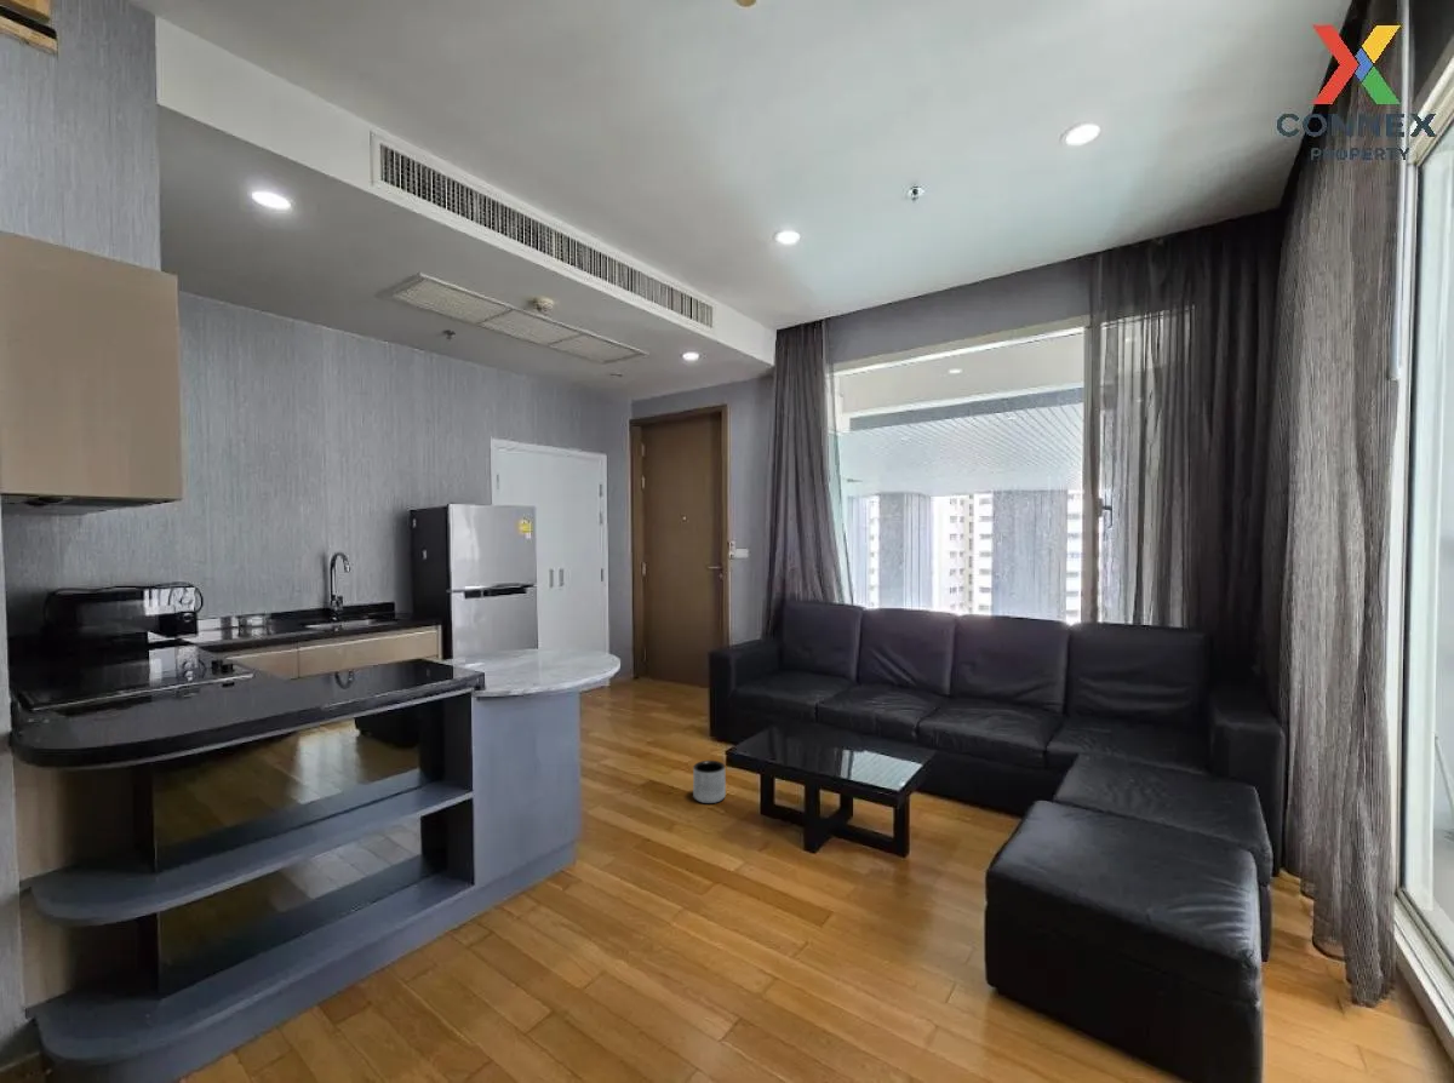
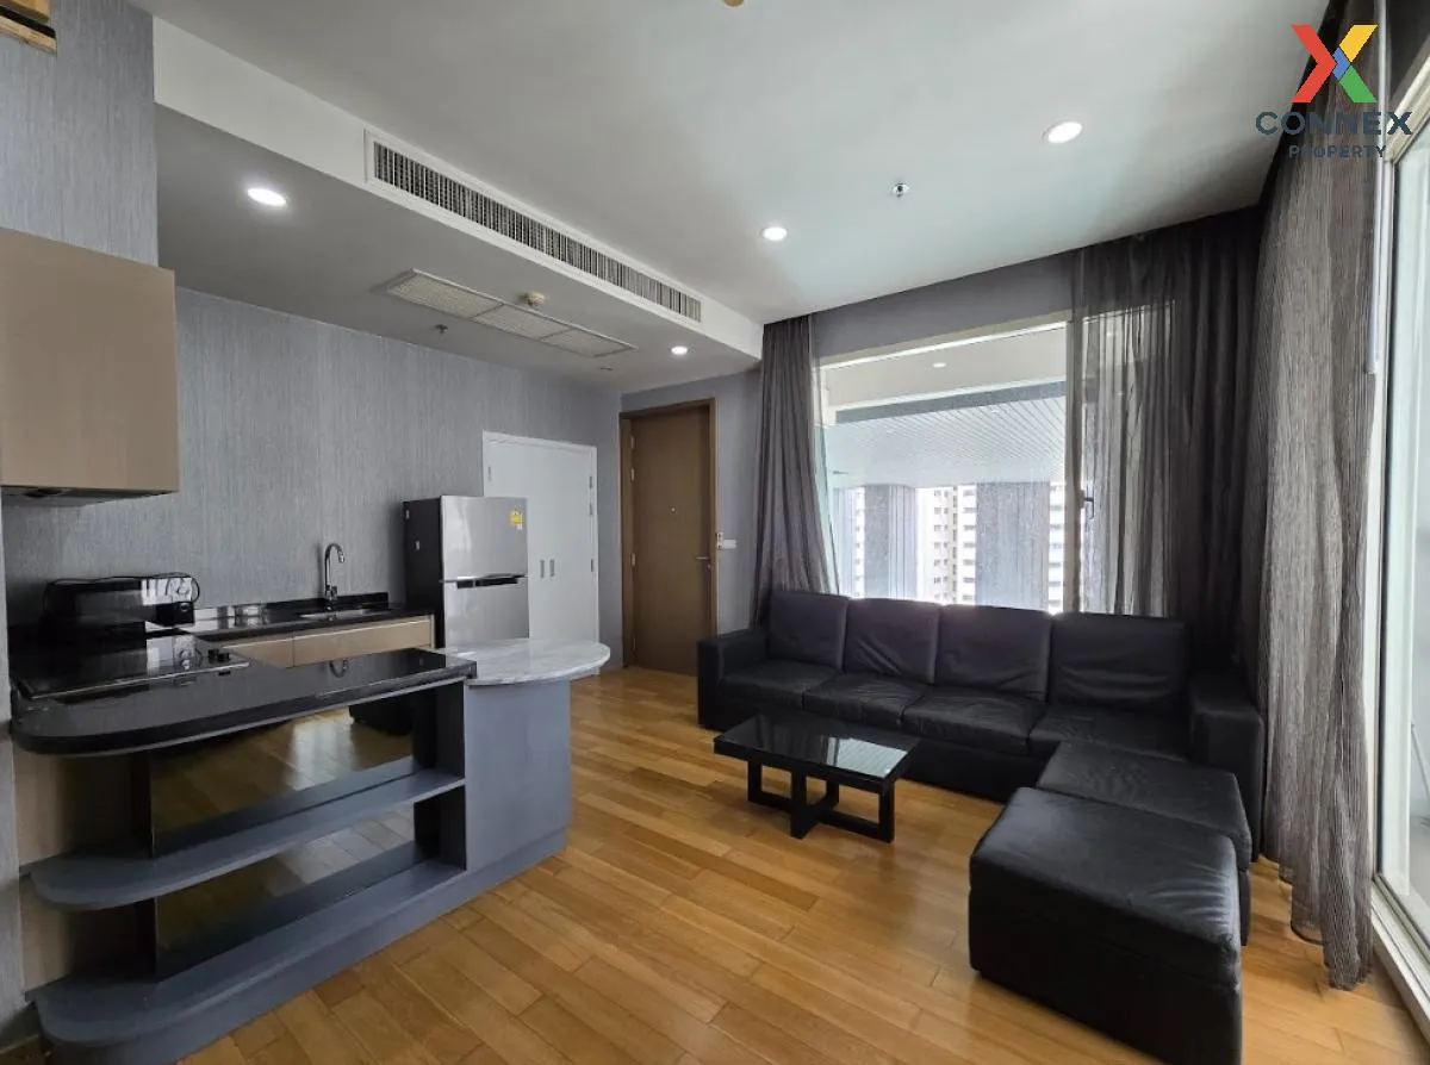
- planter [692,760,727,804]
